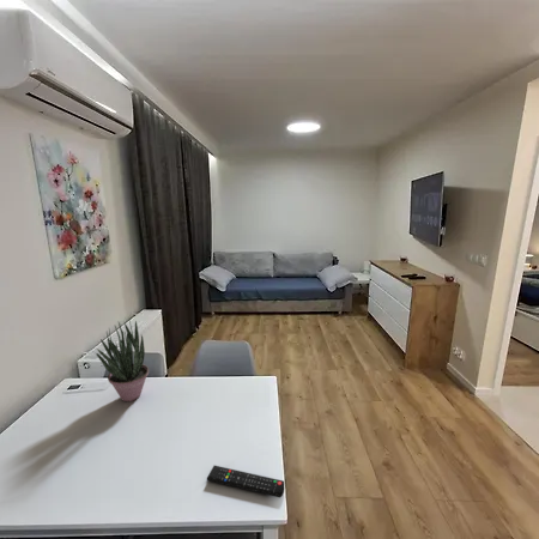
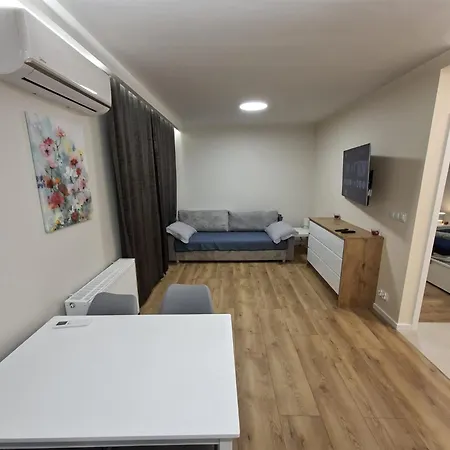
- remote control [206,465,285,498]
- potted plant [96,320,150,402]
